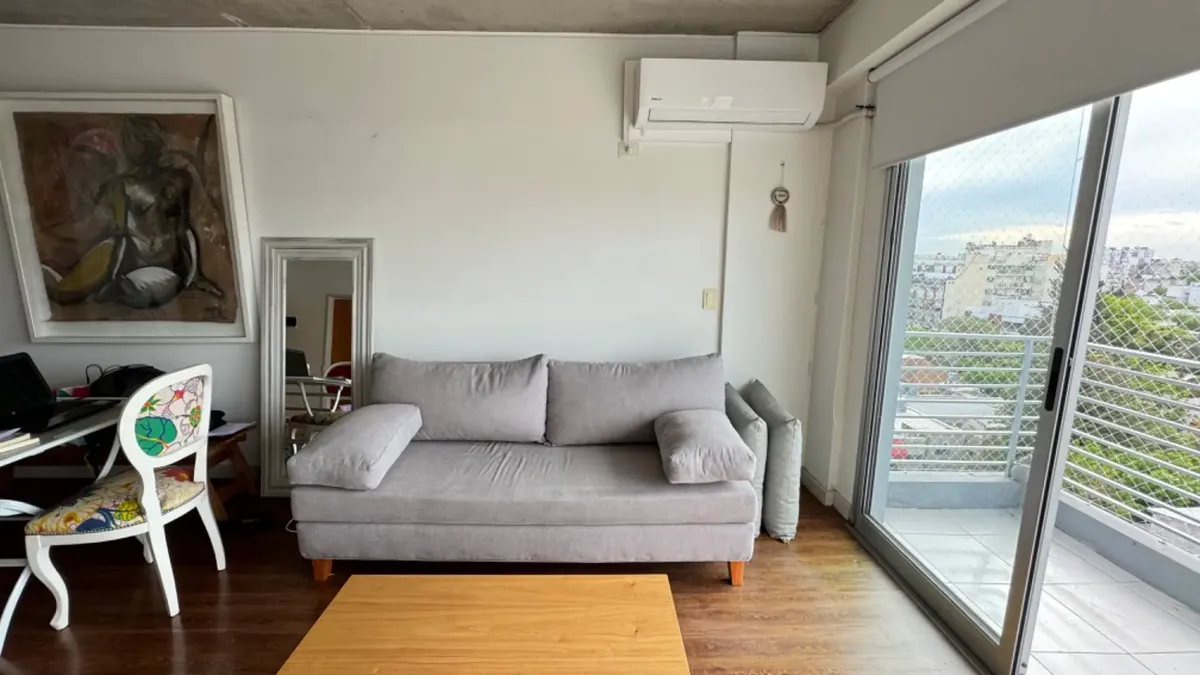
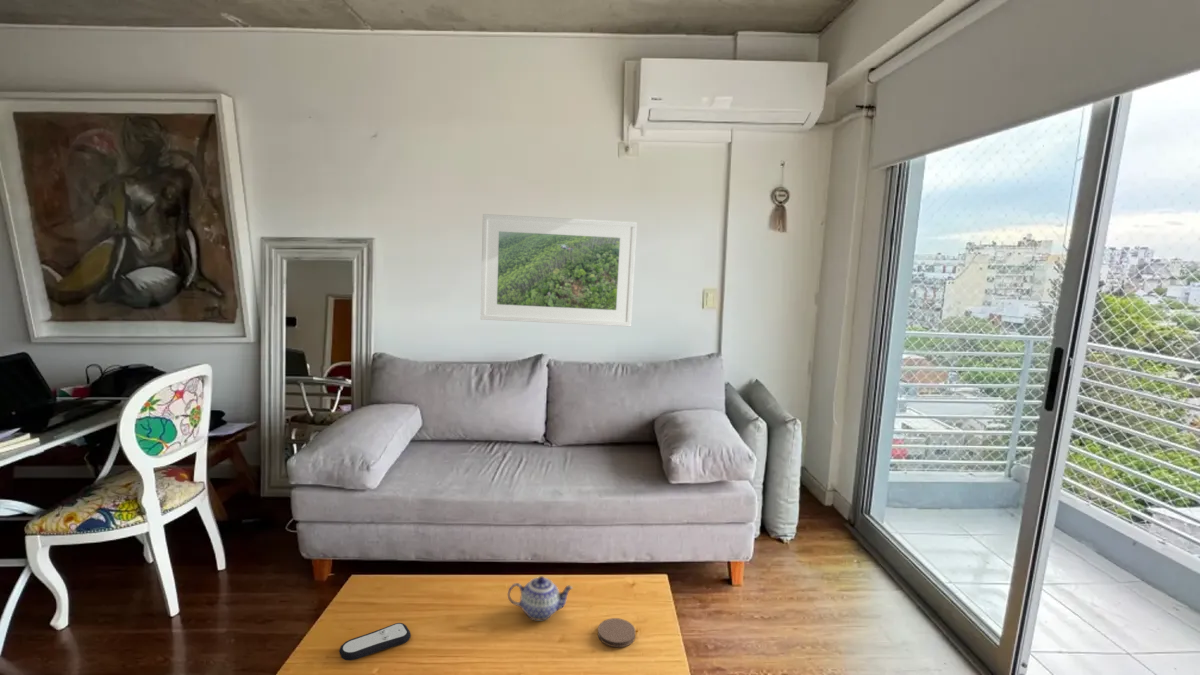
+ teapot [507,575,574,621]
+ coaster [597,617,636,648]
+ remote control [338,622,412,661]
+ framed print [480,213,638,328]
